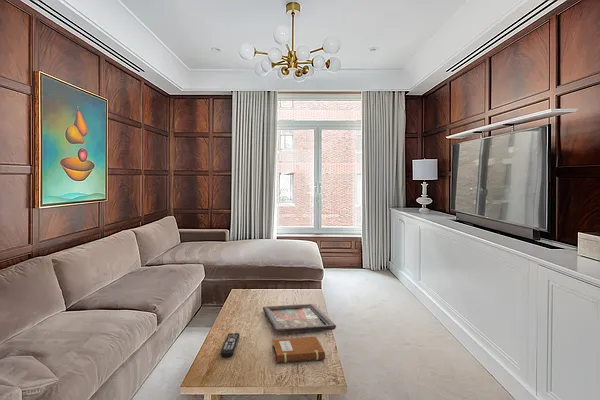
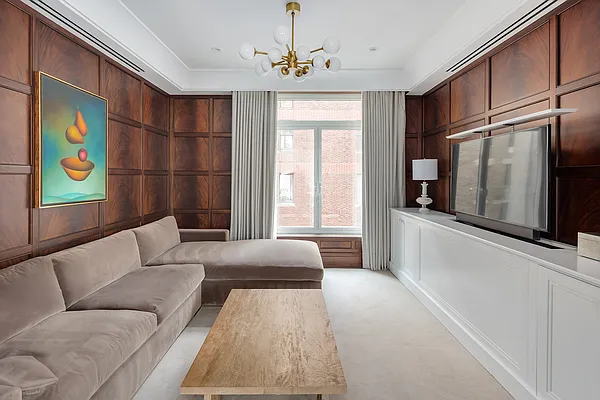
- decorative tray [262,303,337,334]
- remote control [219,332,241,358]
- notebook [271,336,326,364]
